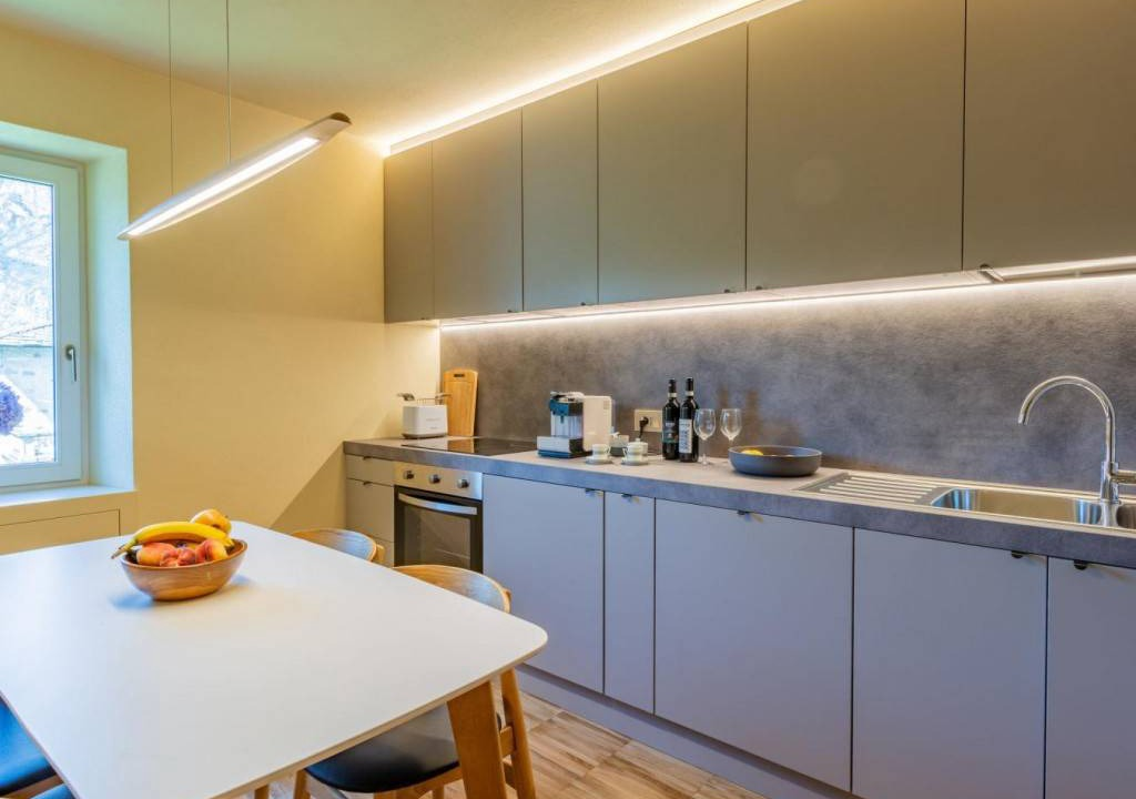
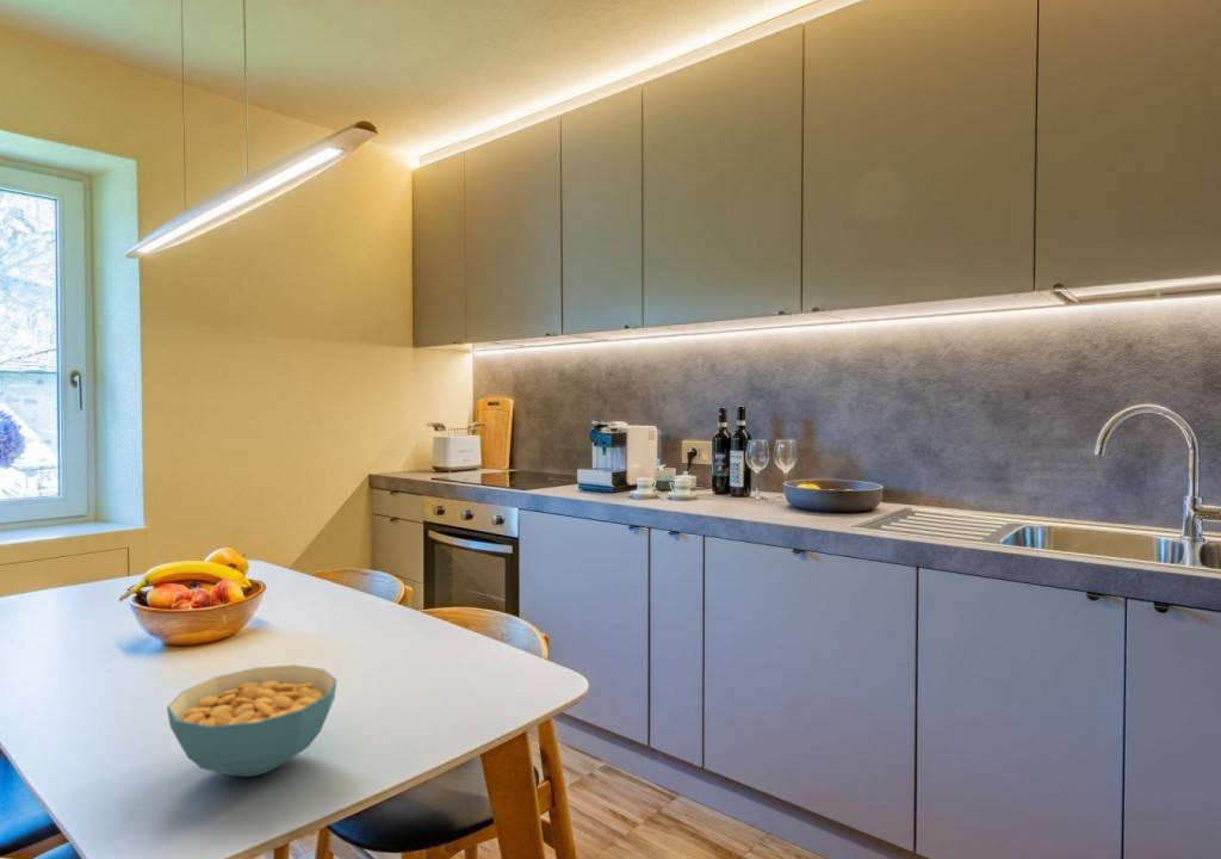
+ cereal bowl [166,663,339,778]
